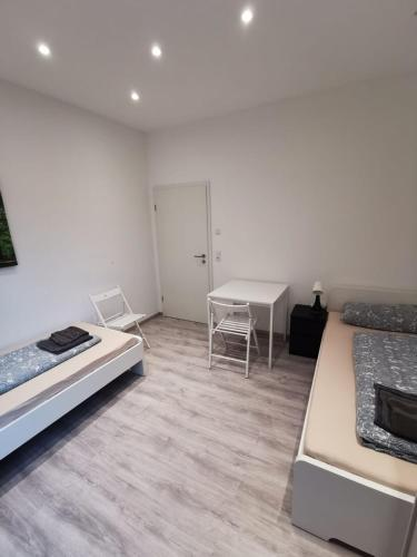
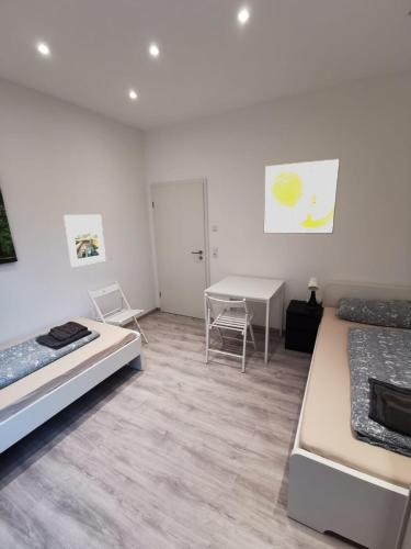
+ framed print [263,157,341,235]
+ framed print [62,214,106,268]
